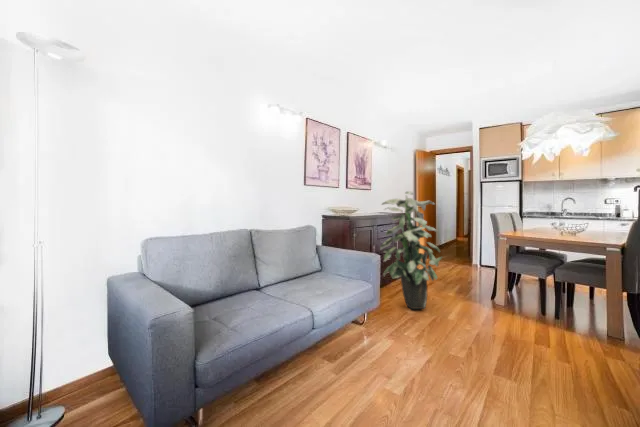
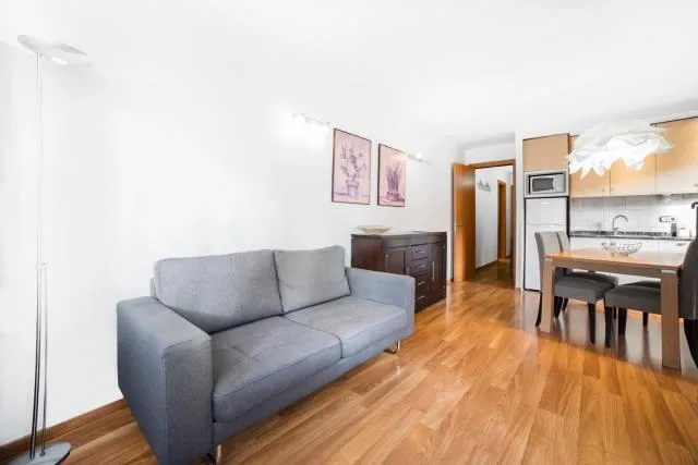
- indoor plant [379,190,443,310]
